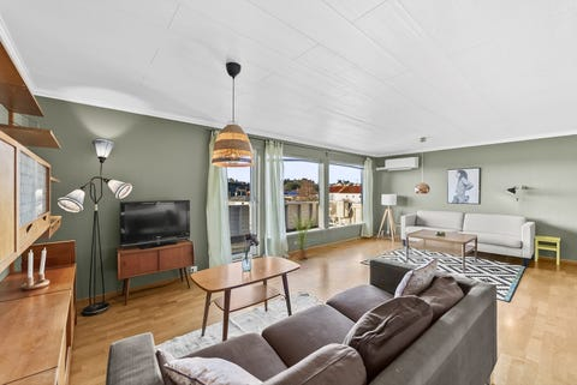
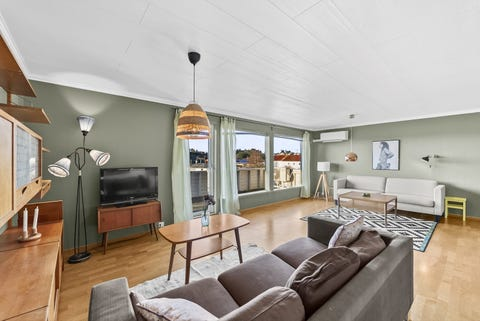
- house plant [292,213,316,260]
